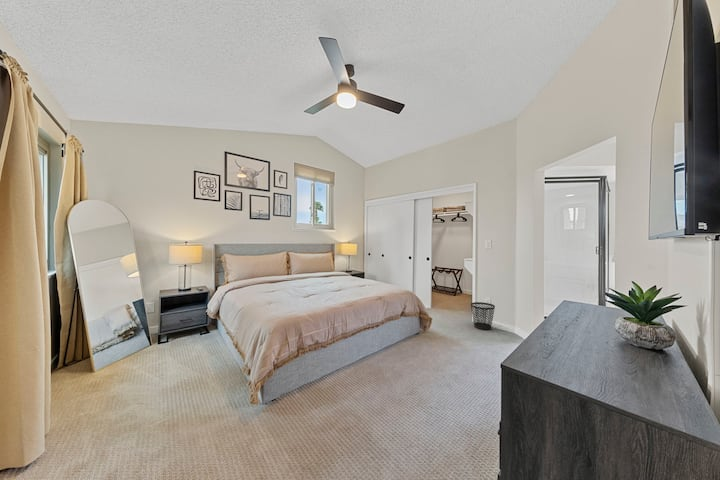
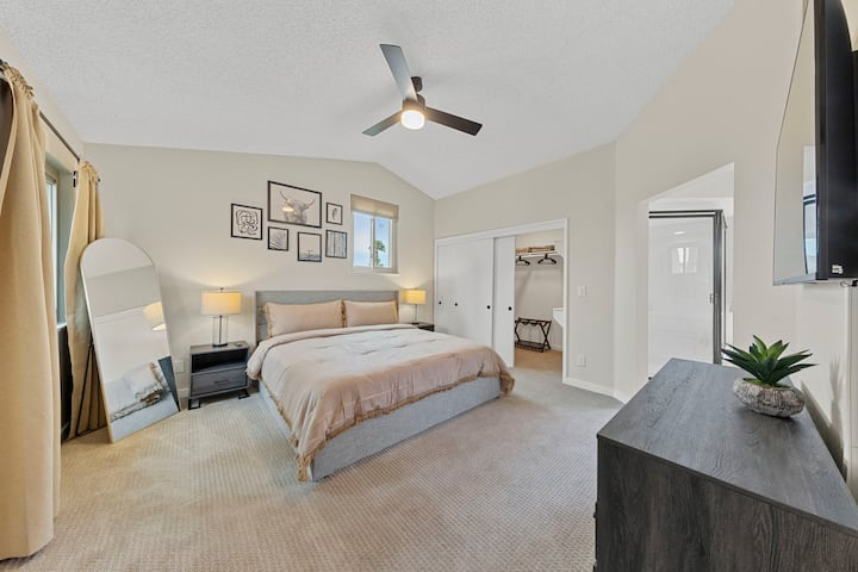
- wastebasket [470,301,496,331]
